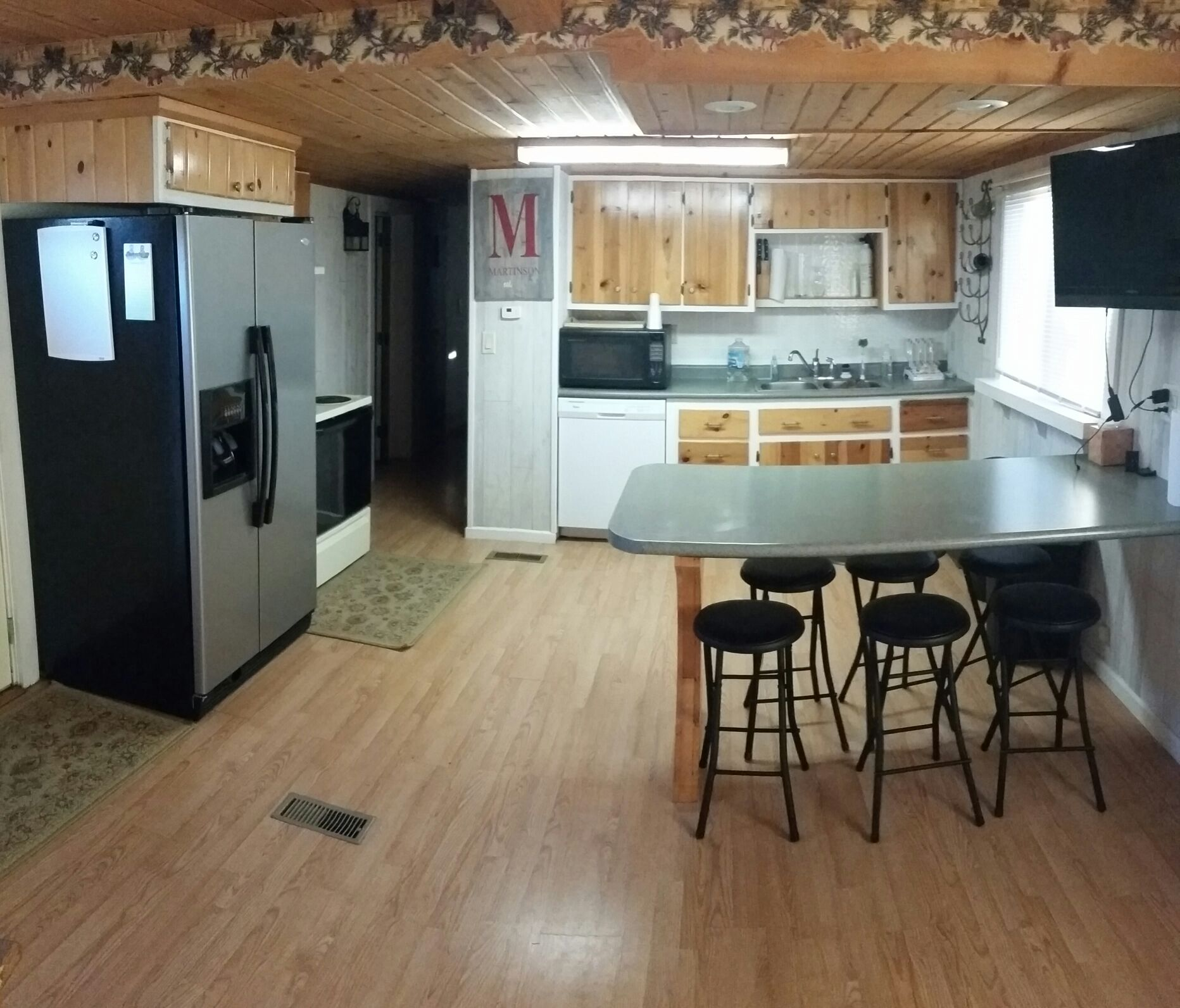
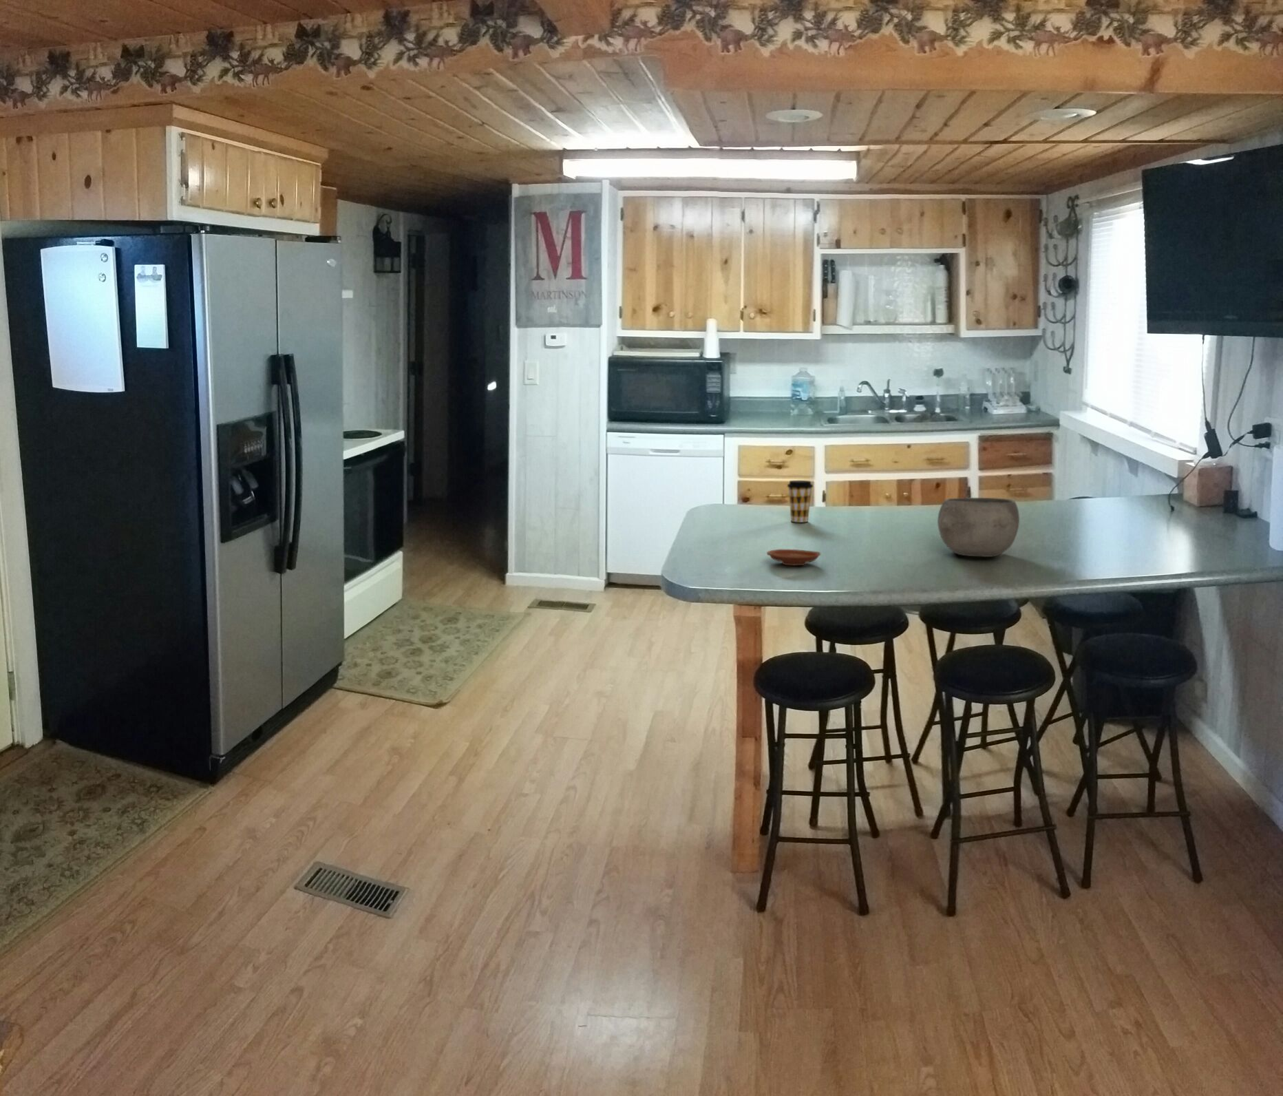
+ plate [767,549,821,565]
+ coffee cup [787,479,813,523]
+ bowl [937,497,1020,558]
